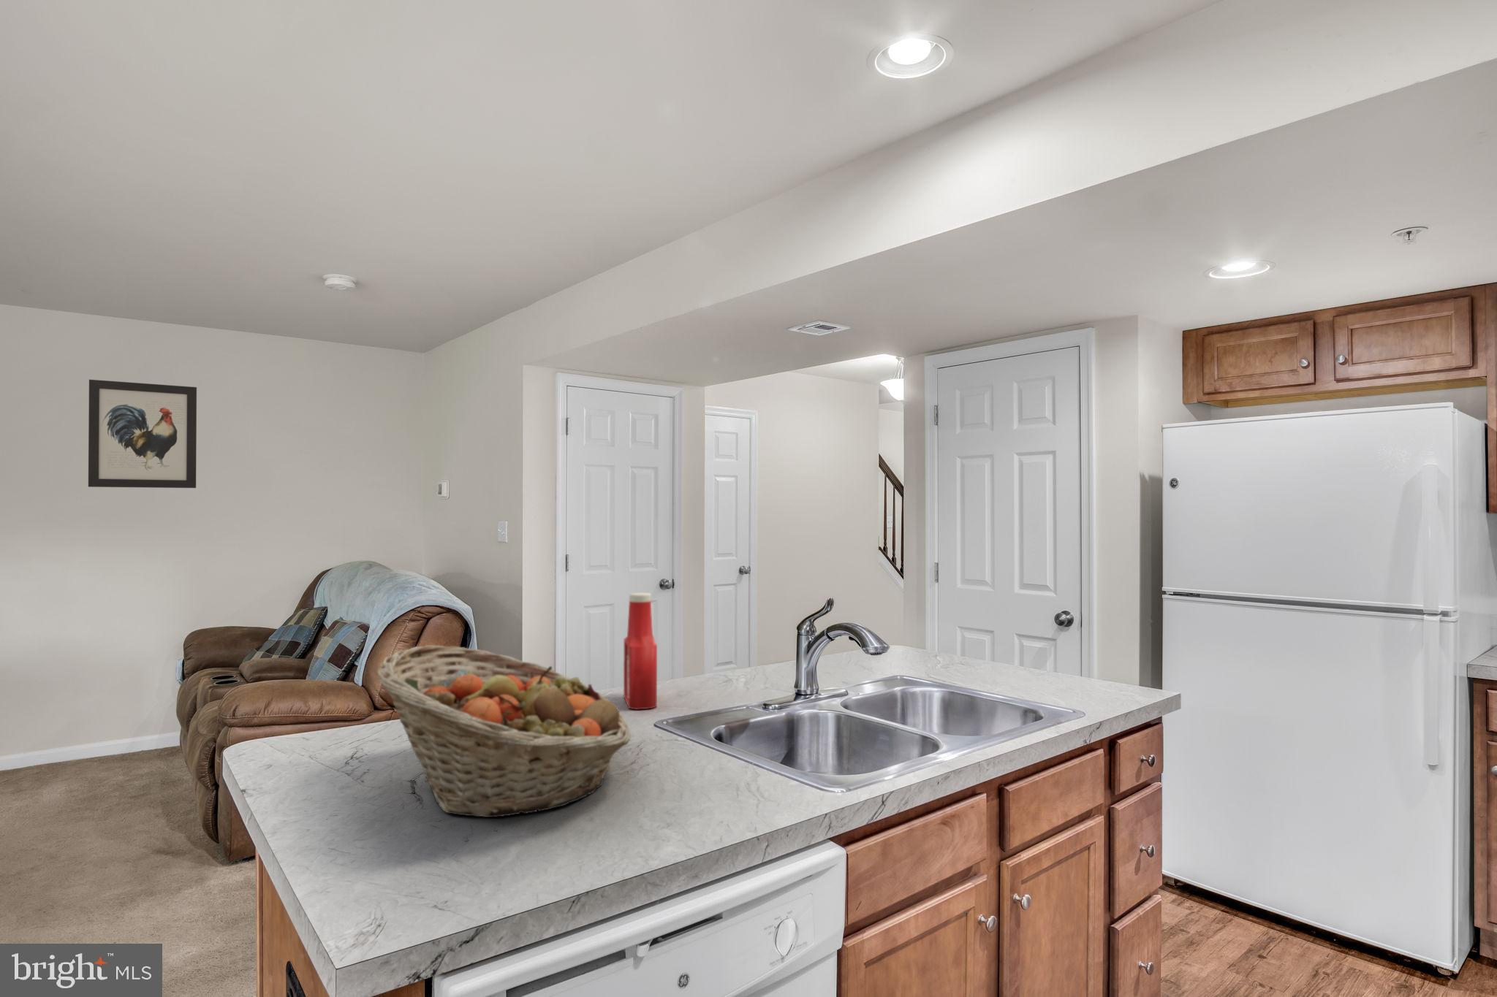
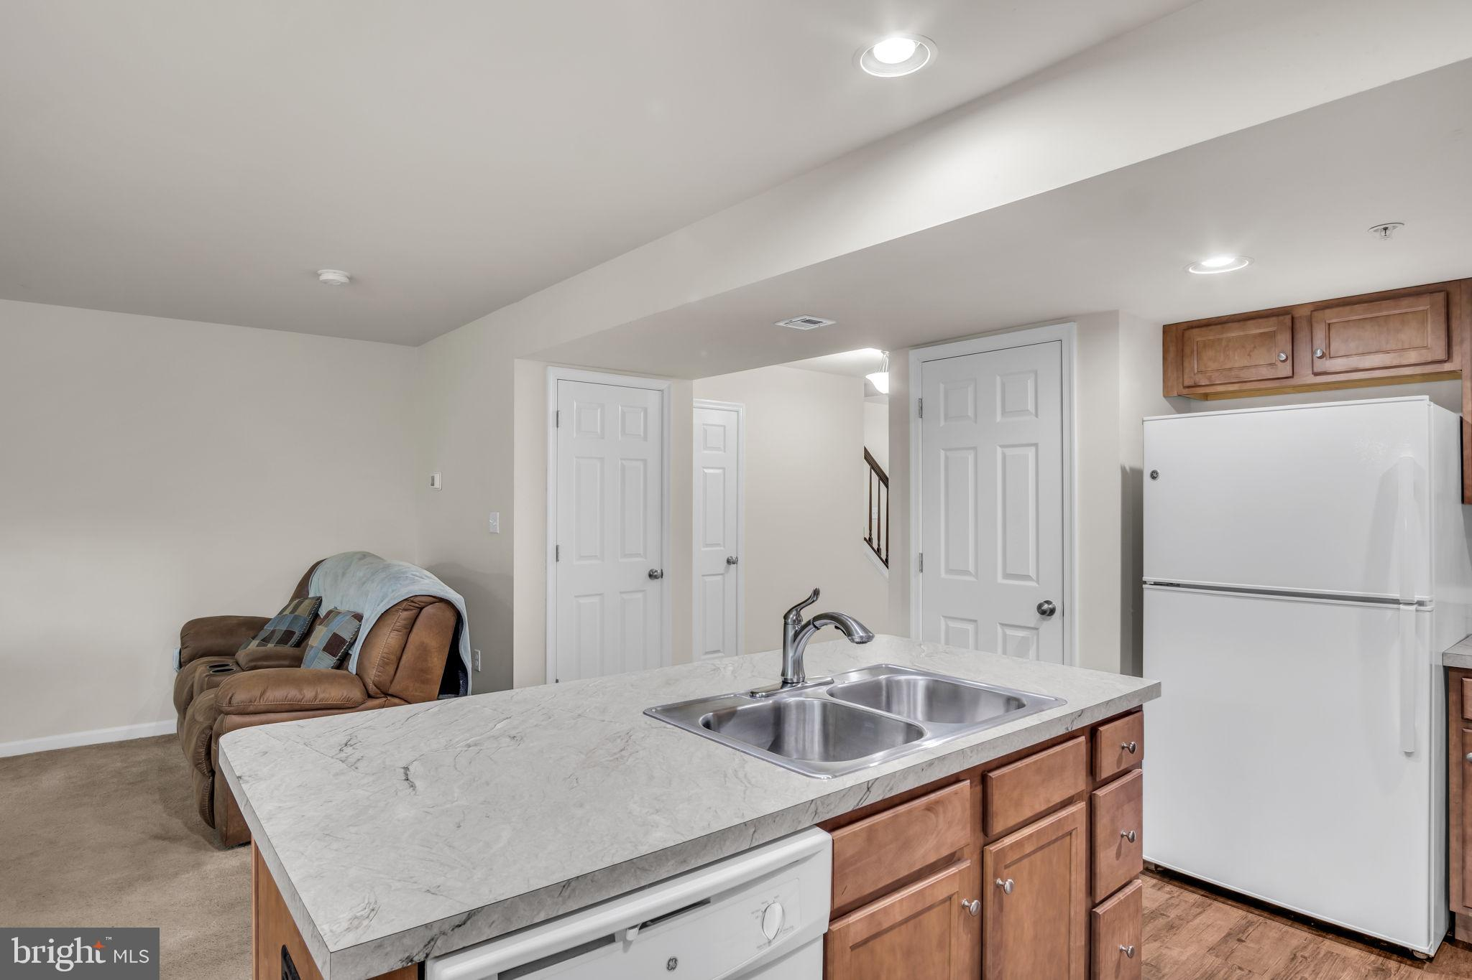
- wall art [88,379,197,488]
- soap bottle [623,592,658,710]
- fruit basket [376,644,631,818]
